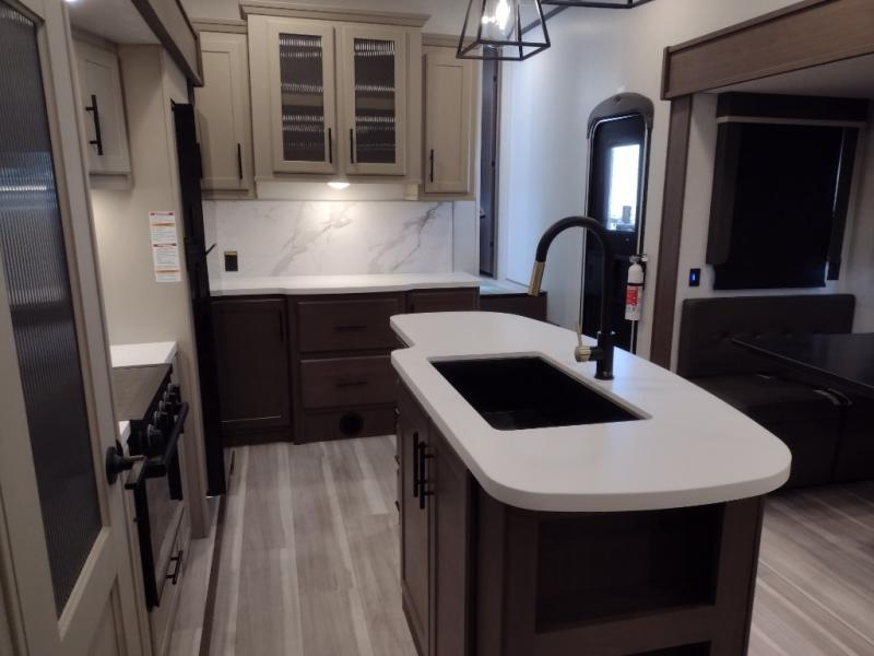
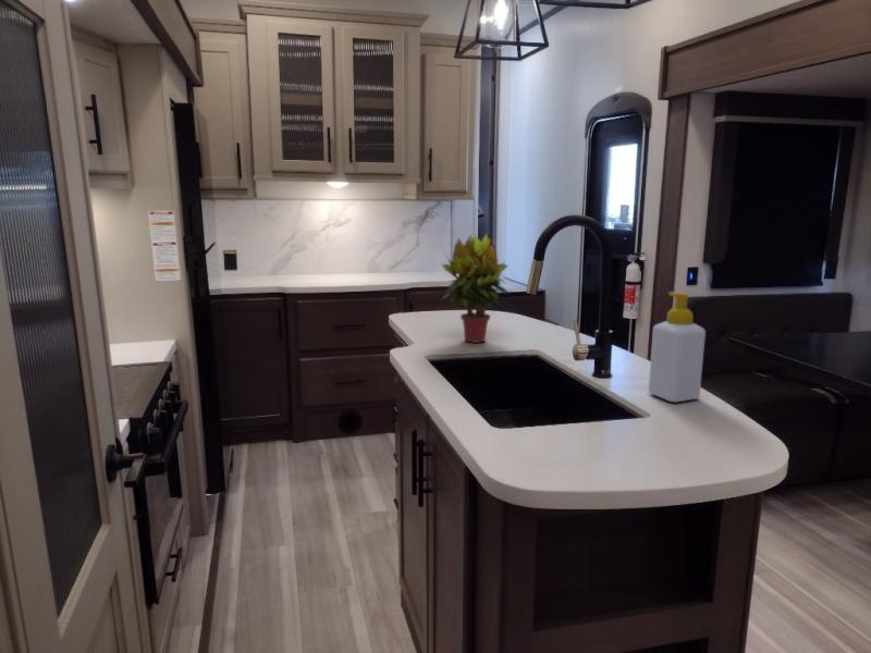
+ potted plant [441,233,511,344]
+ soap bottle [648,291,707,403]
